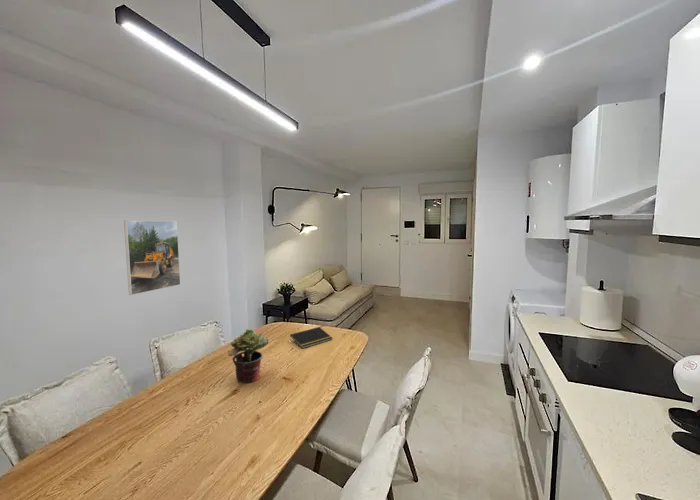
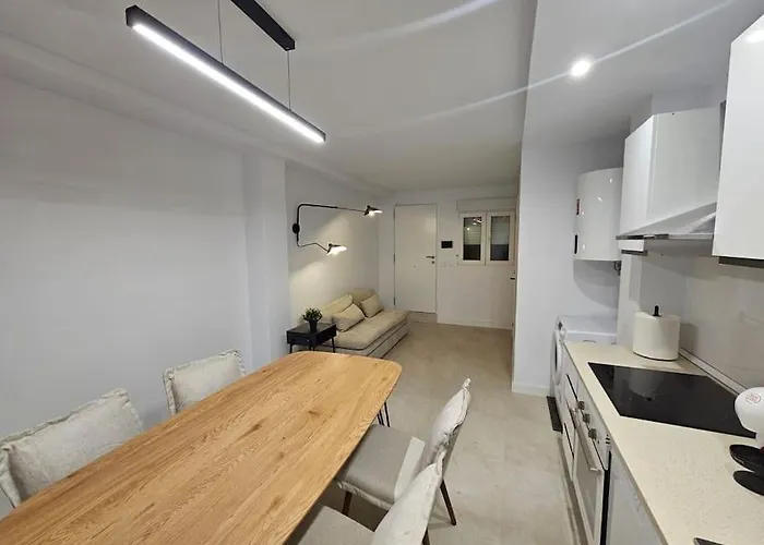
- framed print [123,220,181,296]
- potted plant [227,328,269,384]
- notepad [289,326,333,350]
